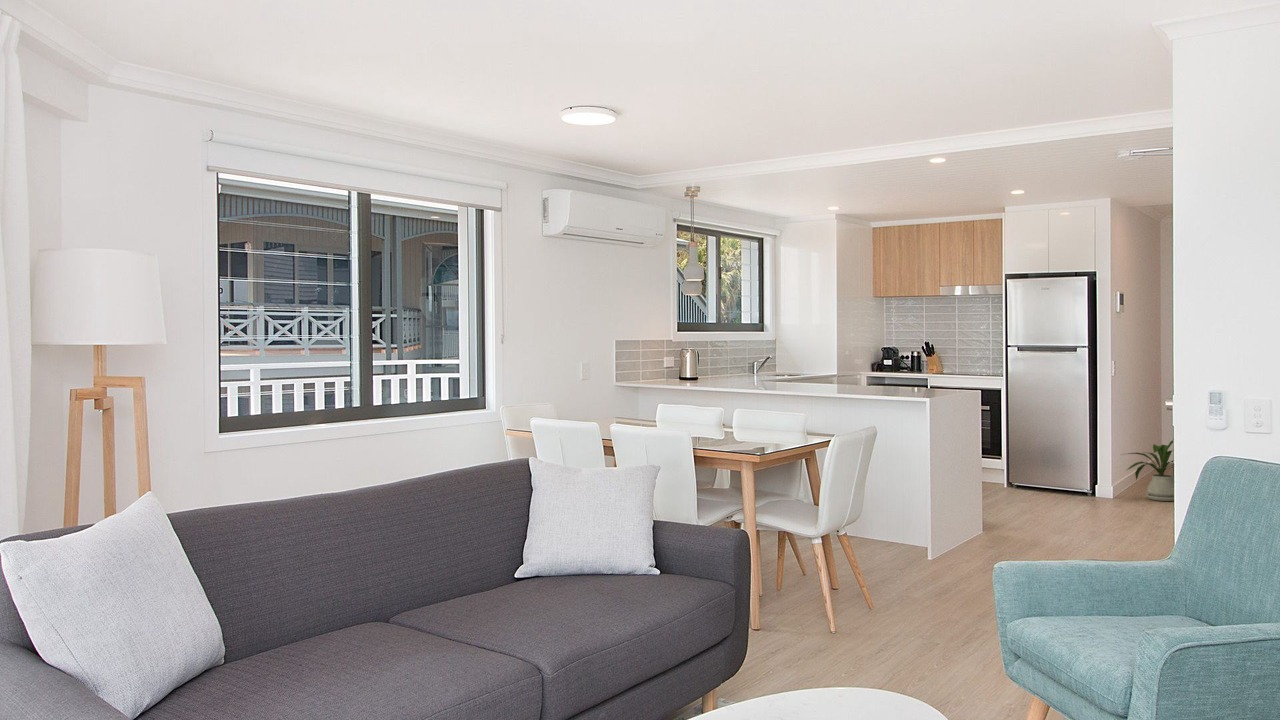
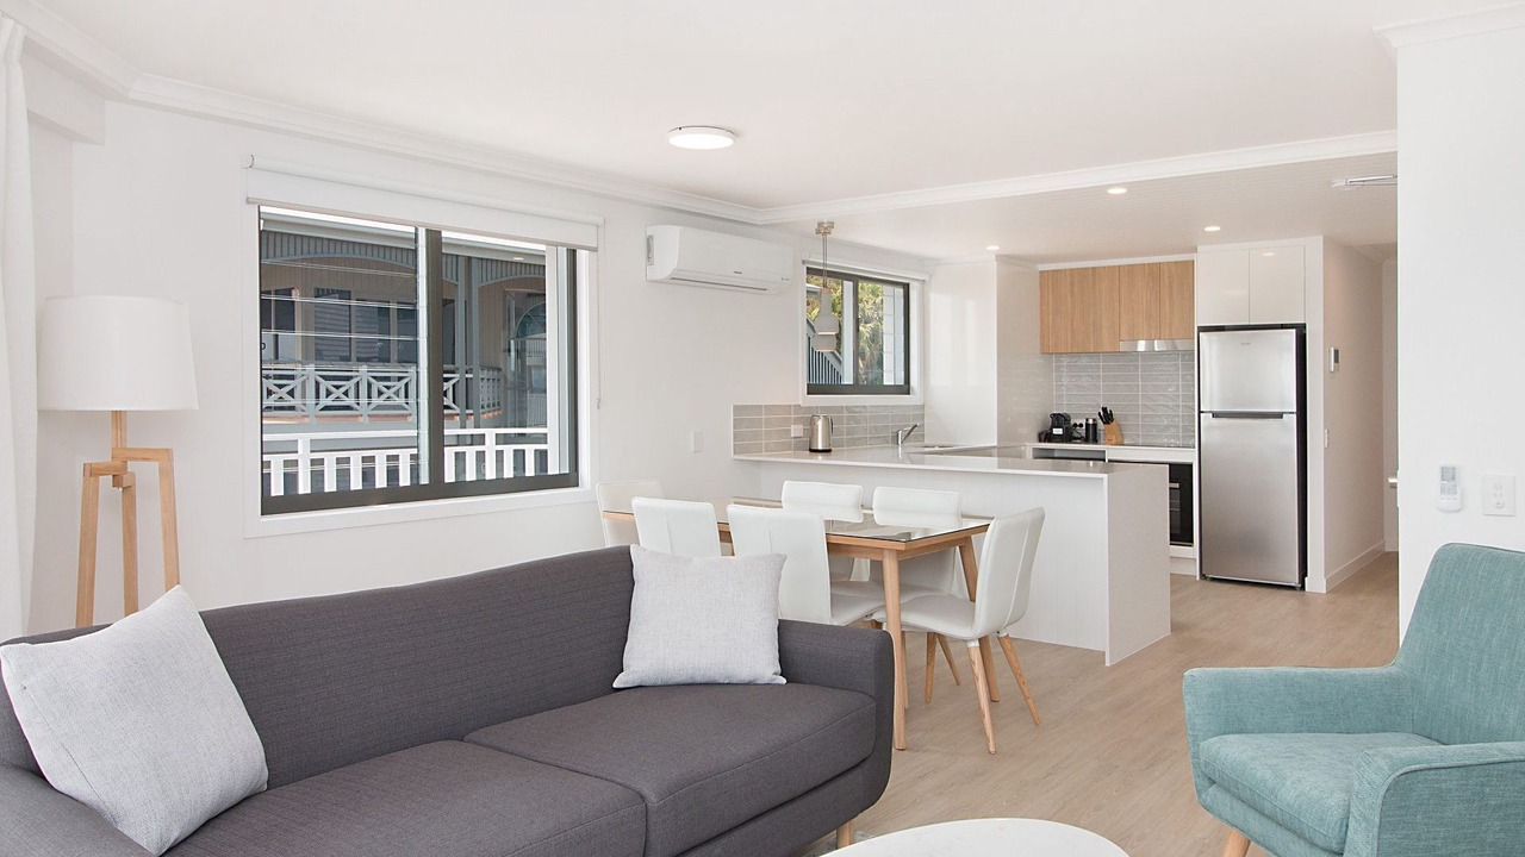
- house plant [1121,439,1175,502]
